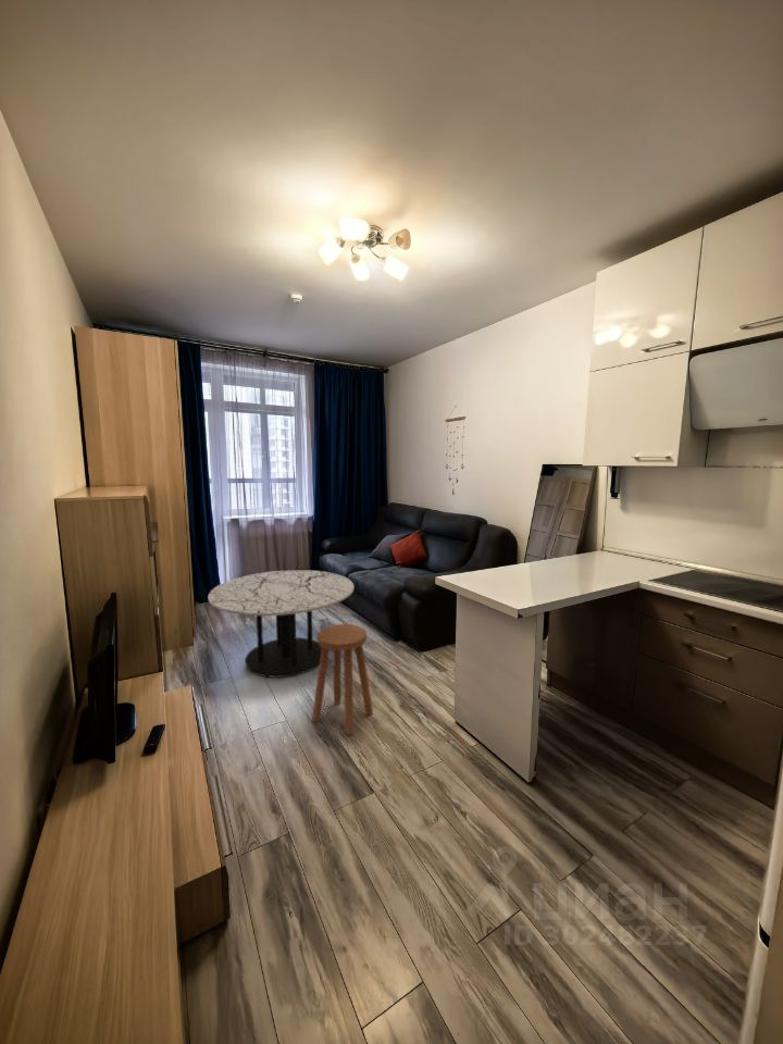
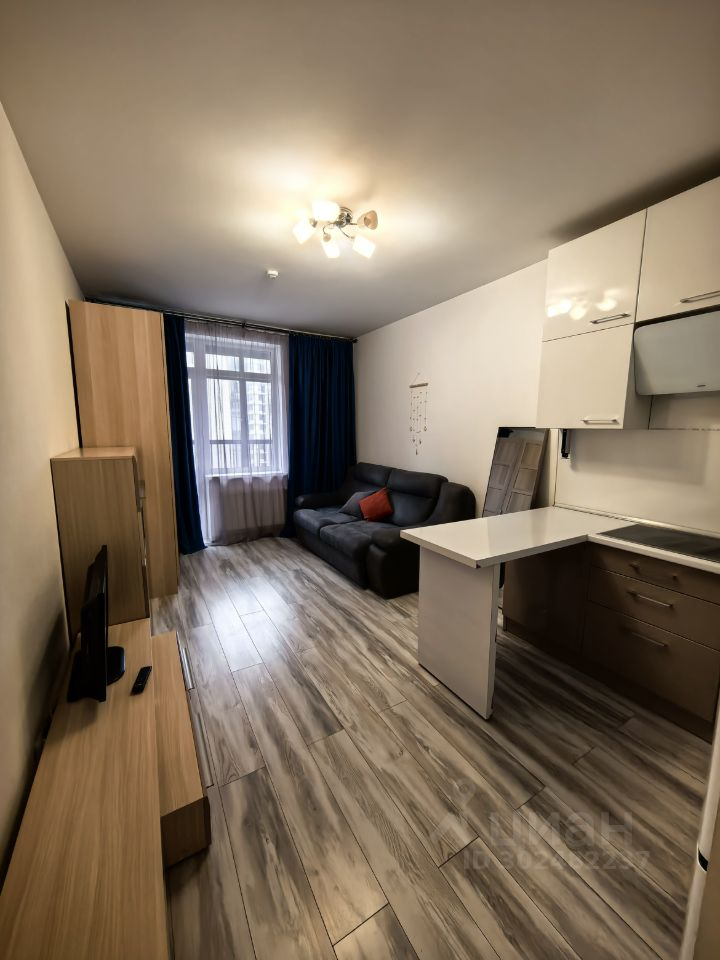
- coffee table [207,569,355,679]
- stool [311,623,374,736]
